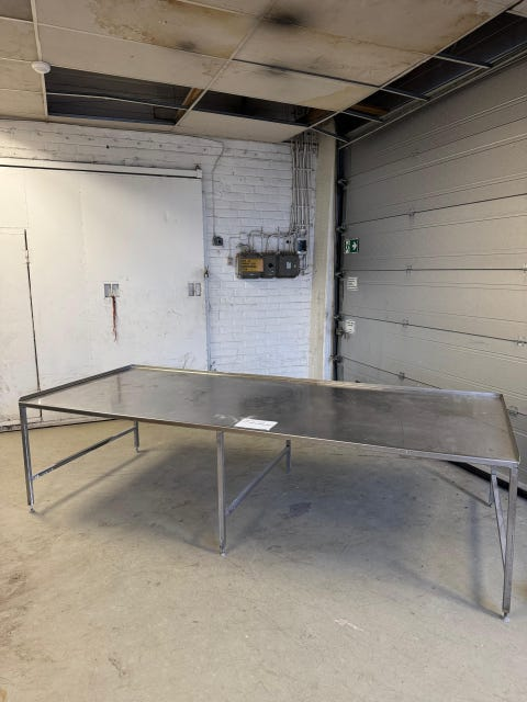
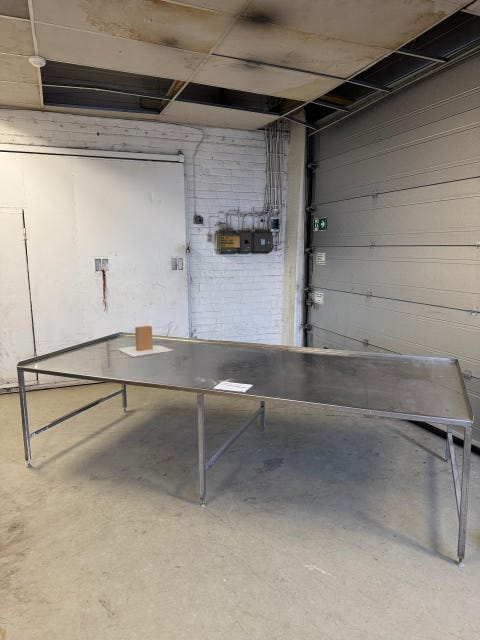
+ cardboard box [116,325,174,358]
